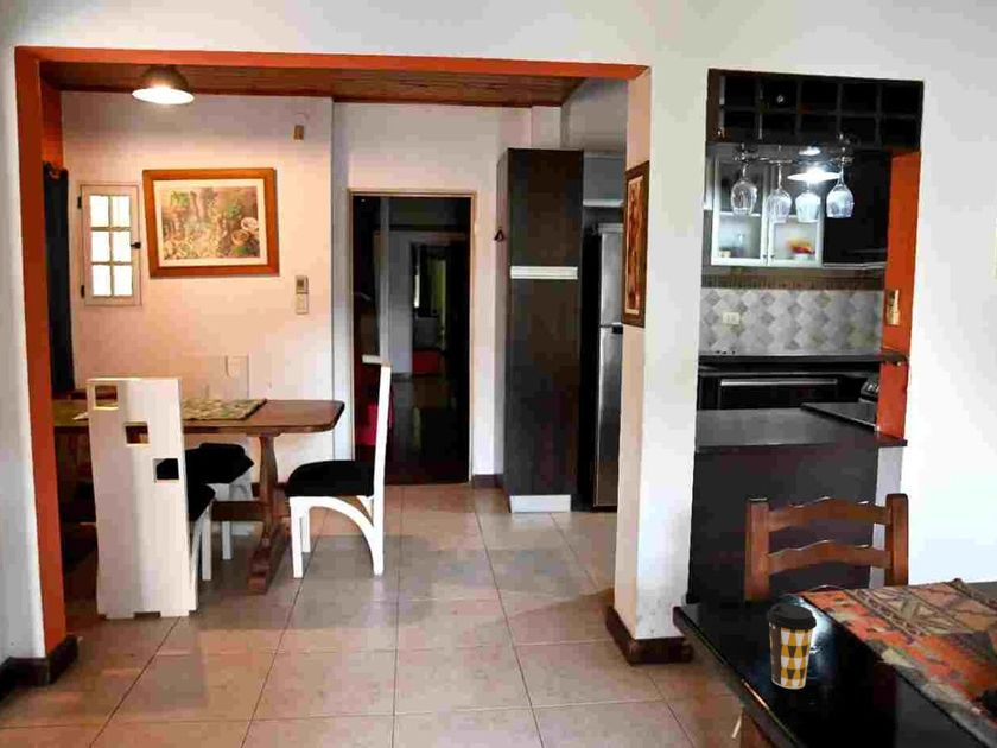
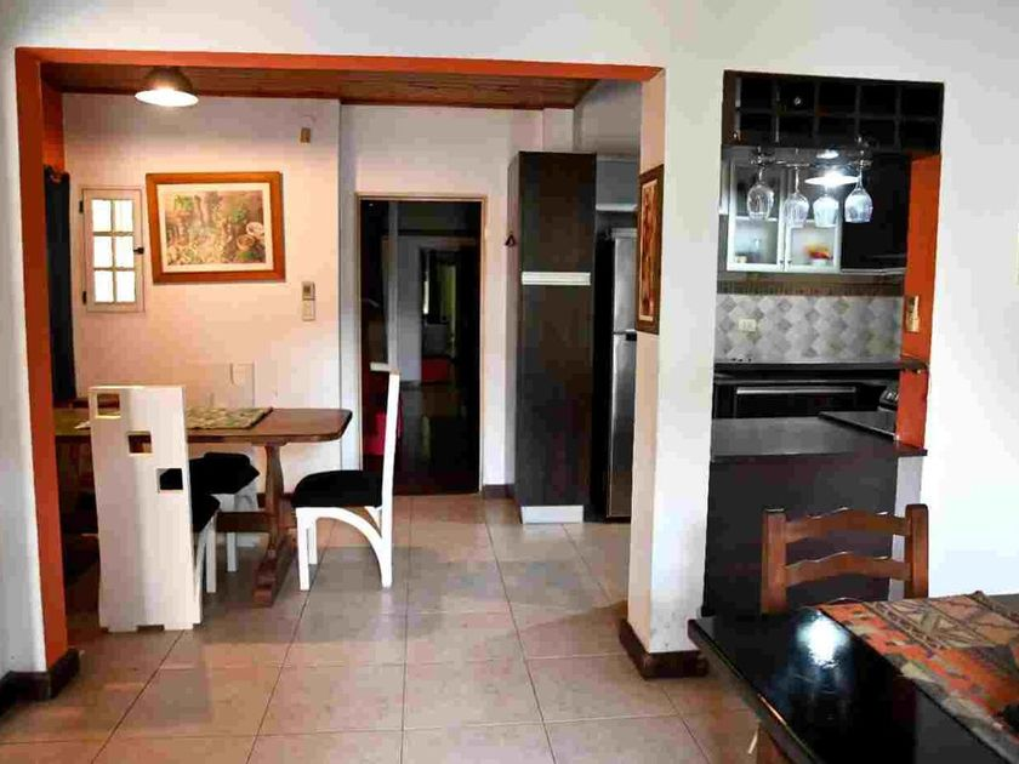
- coffee cup [766,602,818,690]
